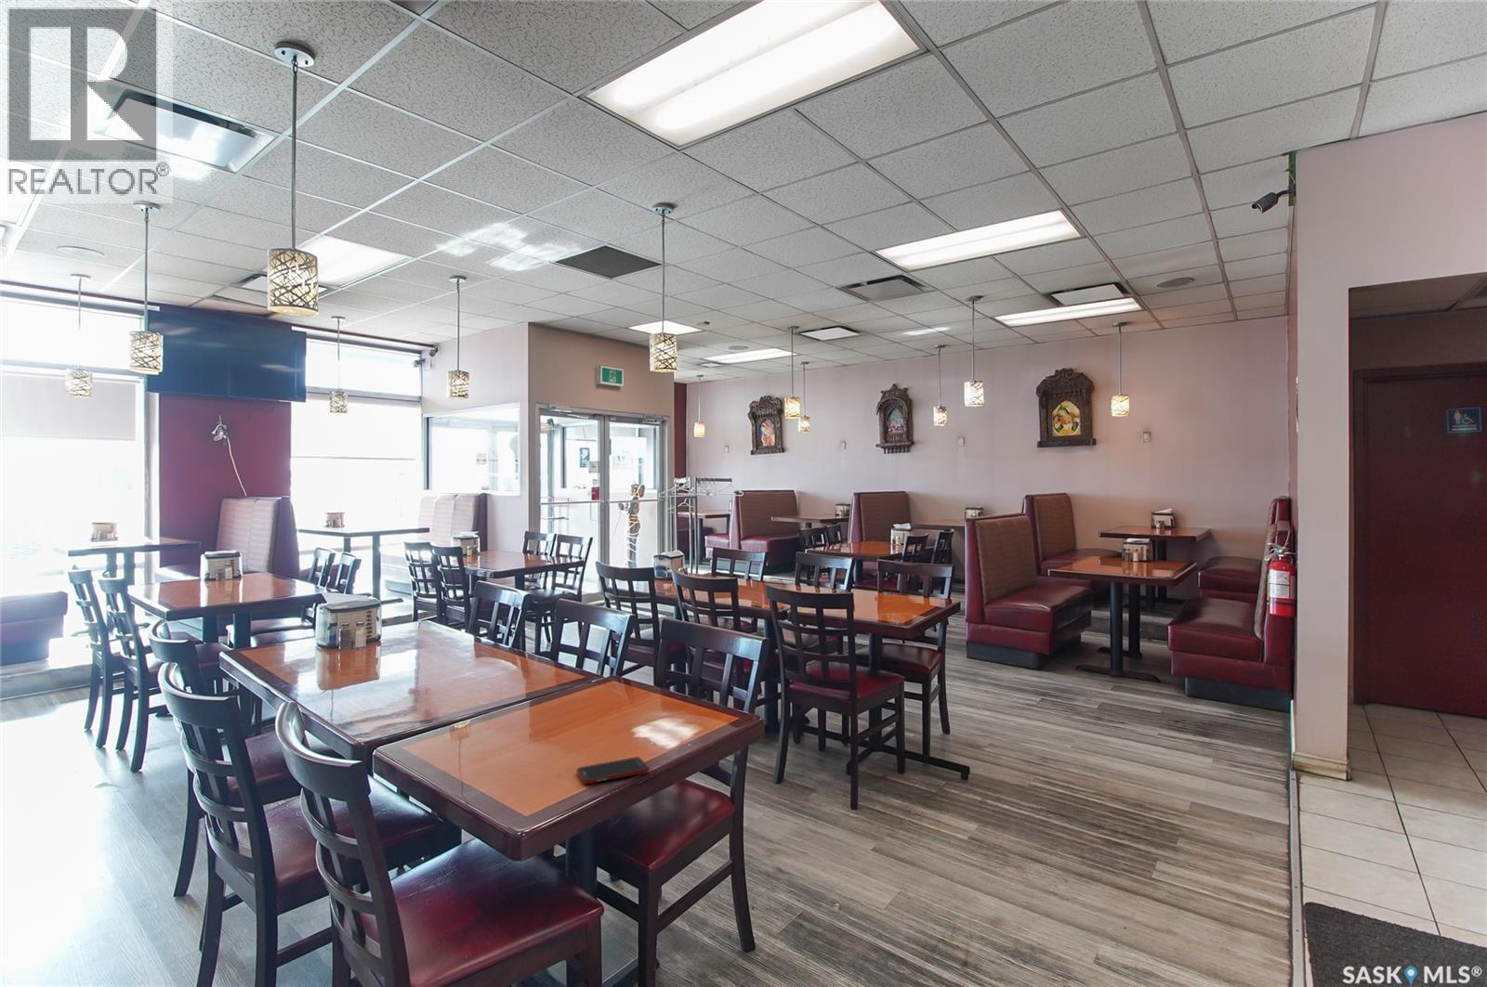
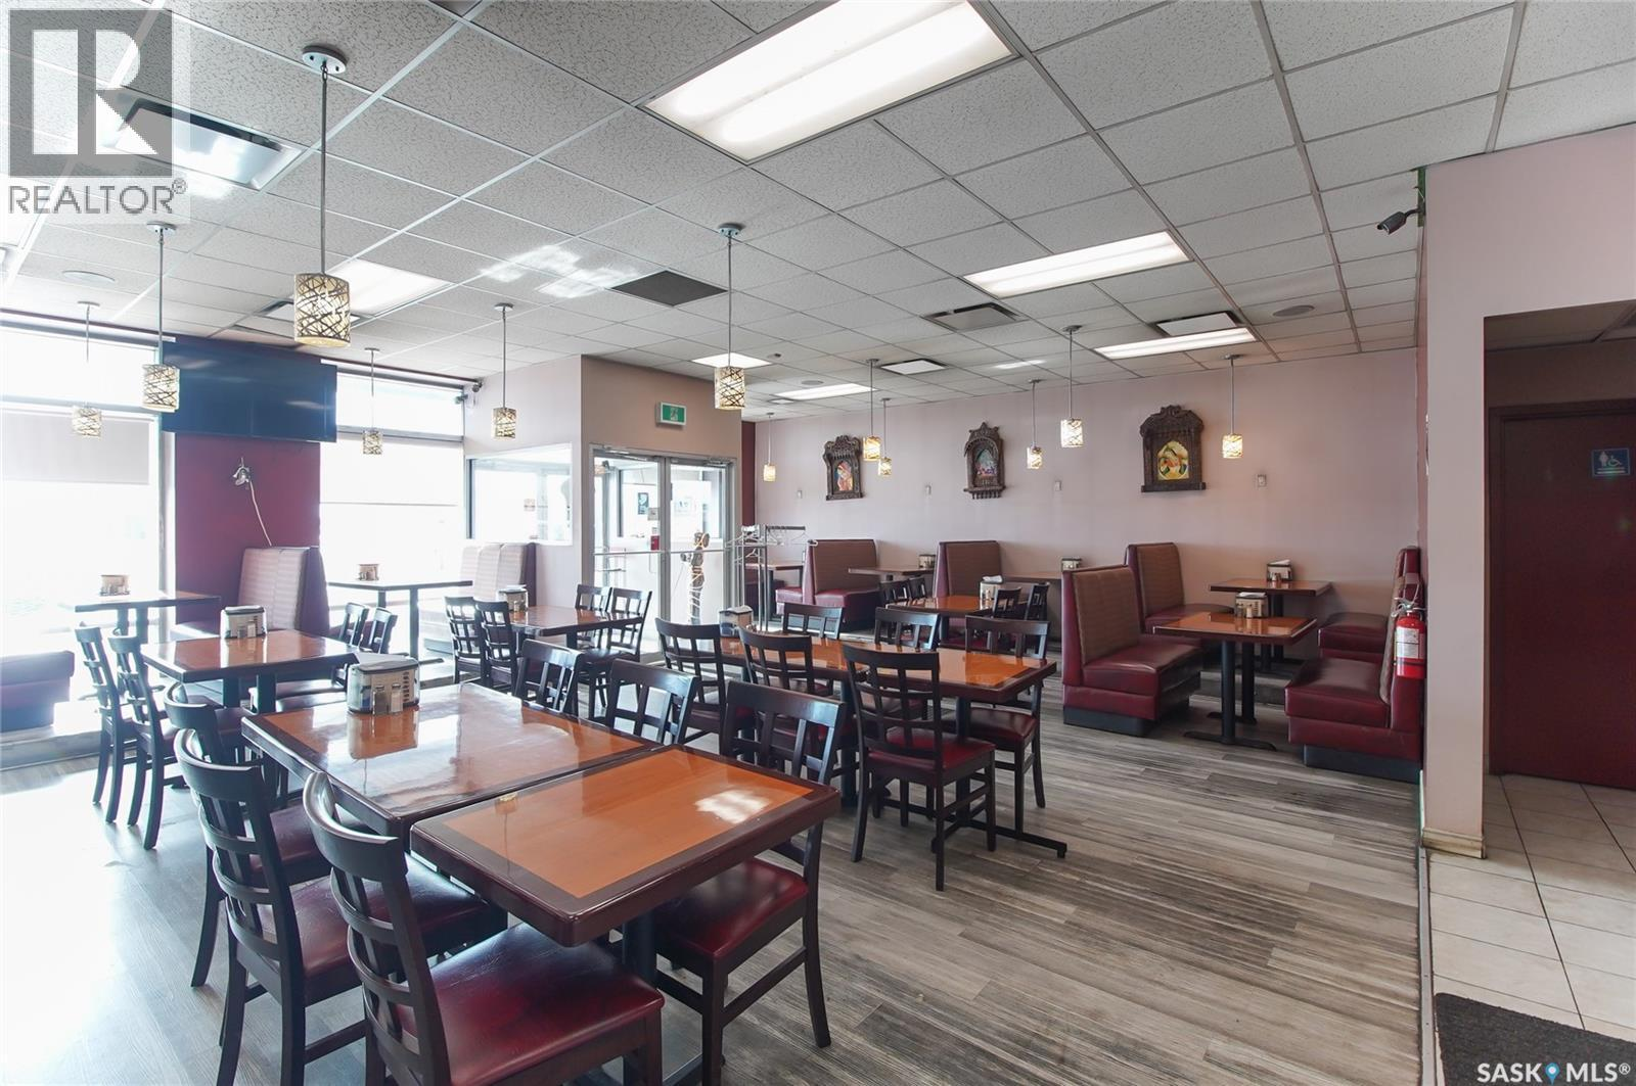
- cell phone [575,756,649,785]
